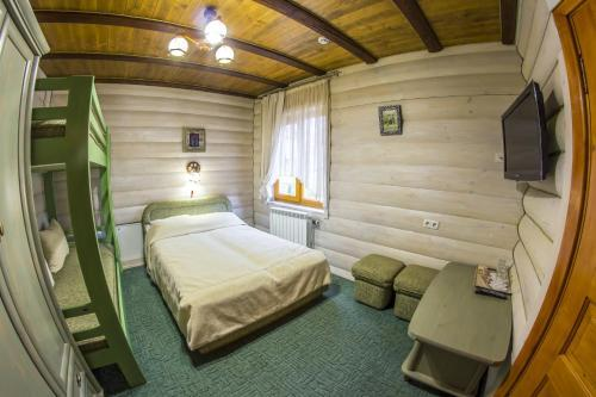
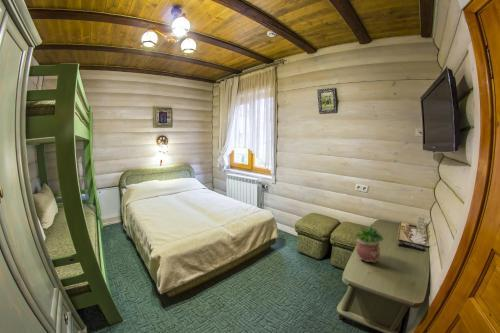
+ potted plant [353,223,385,264]
